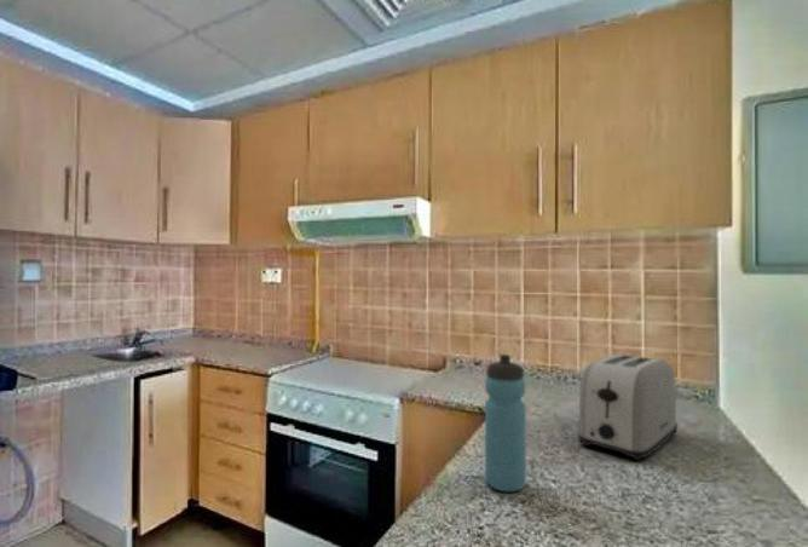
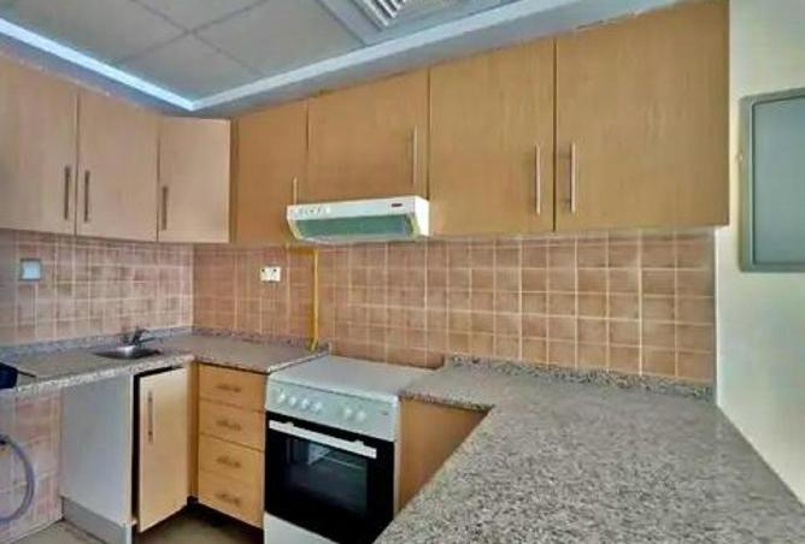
- water bottle [484,353,527,493]
- toaster [577,352,679,461]
